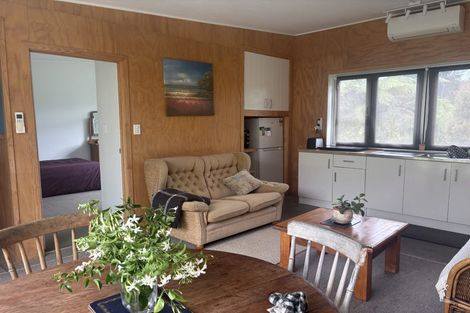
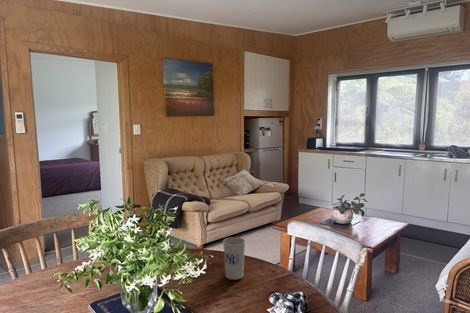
+ cup [222,236,246,281]
